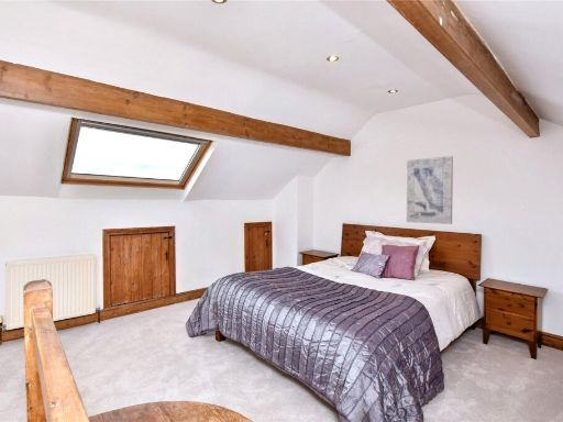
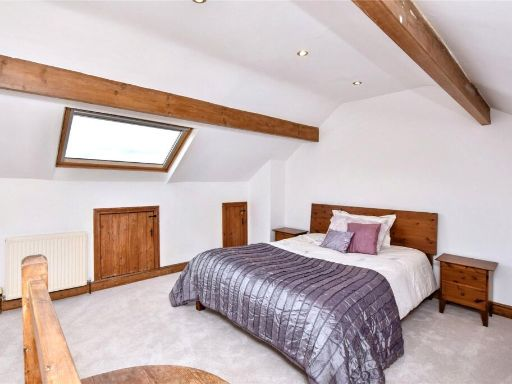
- wall art [406,155,454,225]
